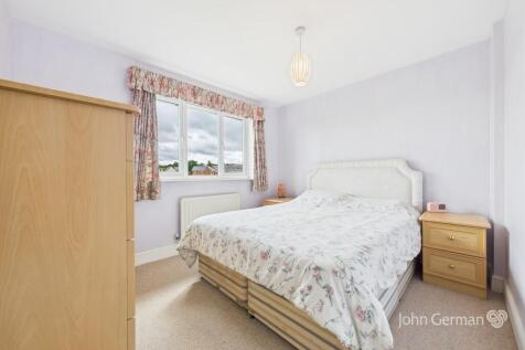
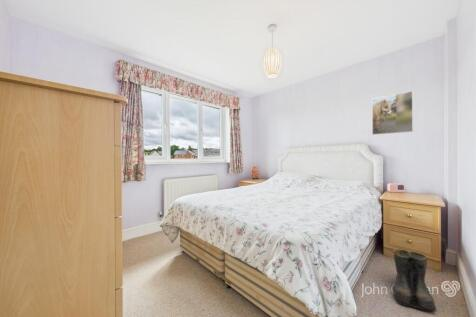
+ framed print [371,90,414,136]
+ boots [392,248,438,312]
